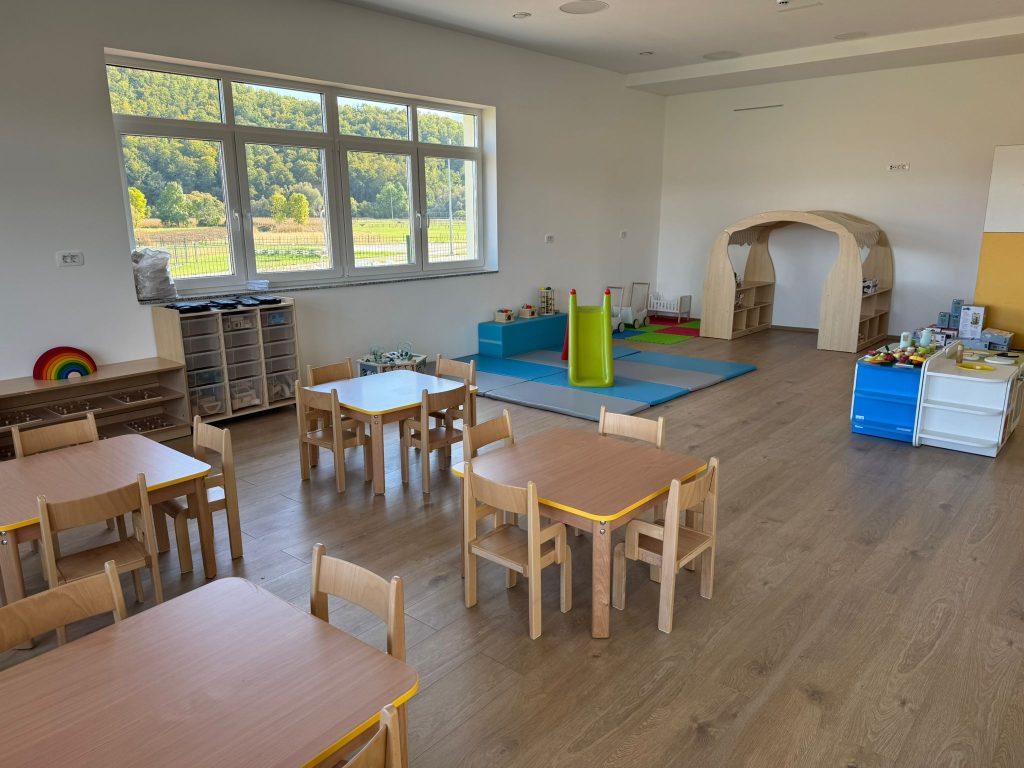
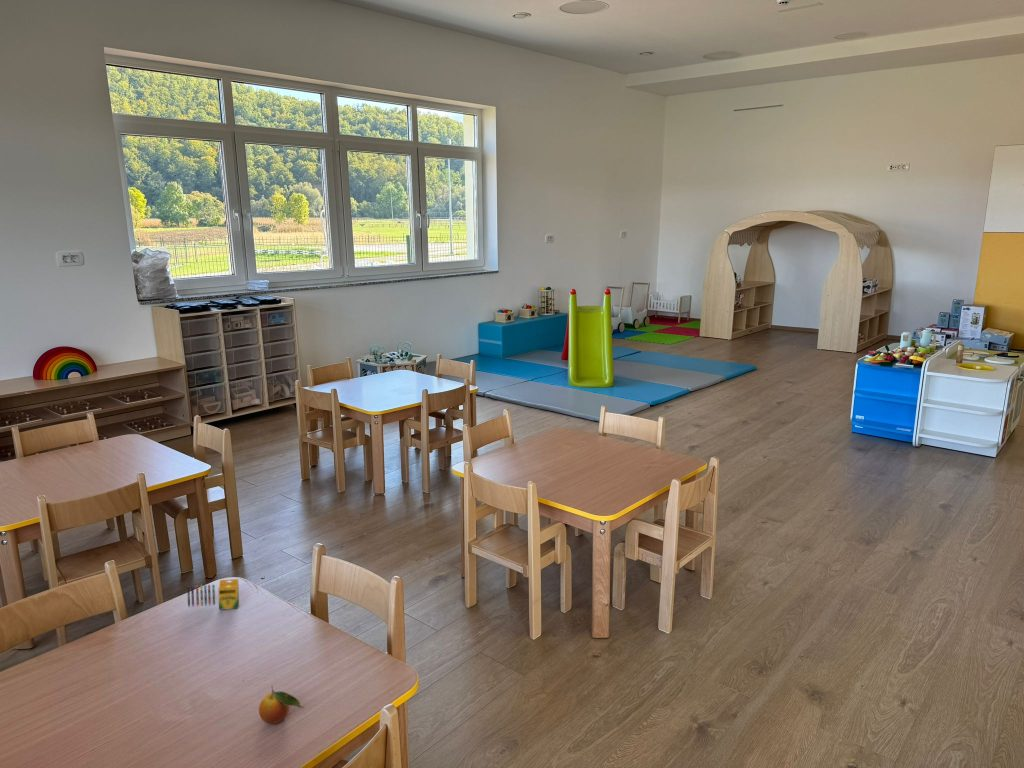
+ fruit [258,685,306,725]
+ crayon [186,578,240,611]
